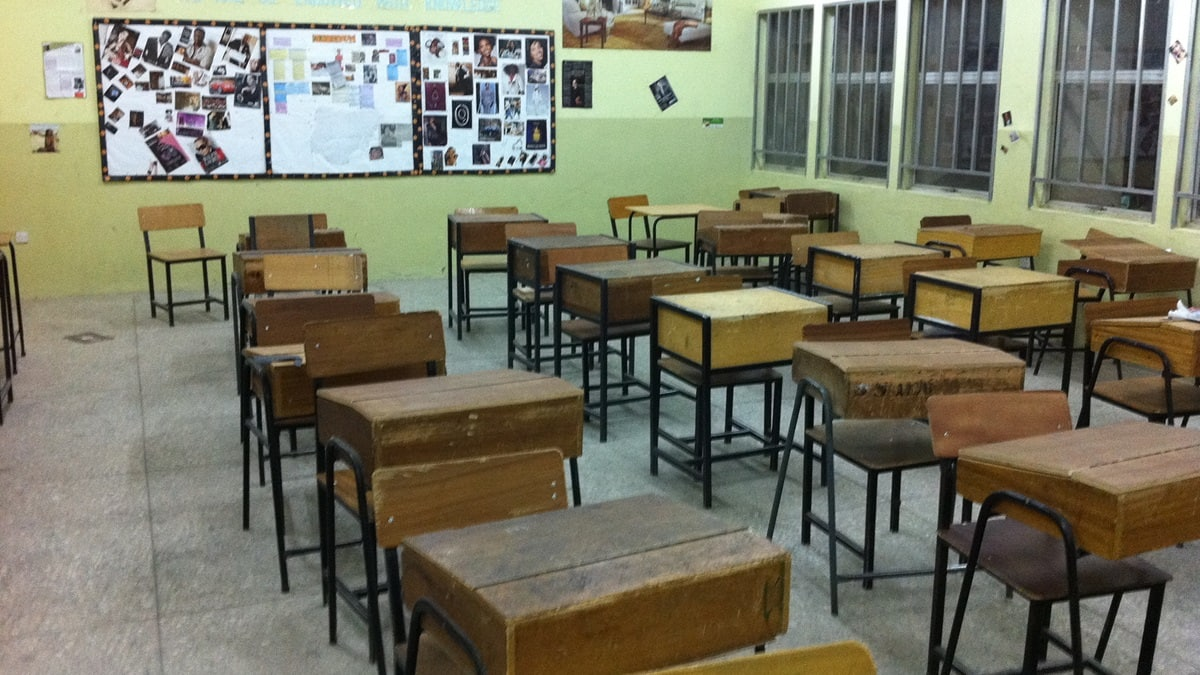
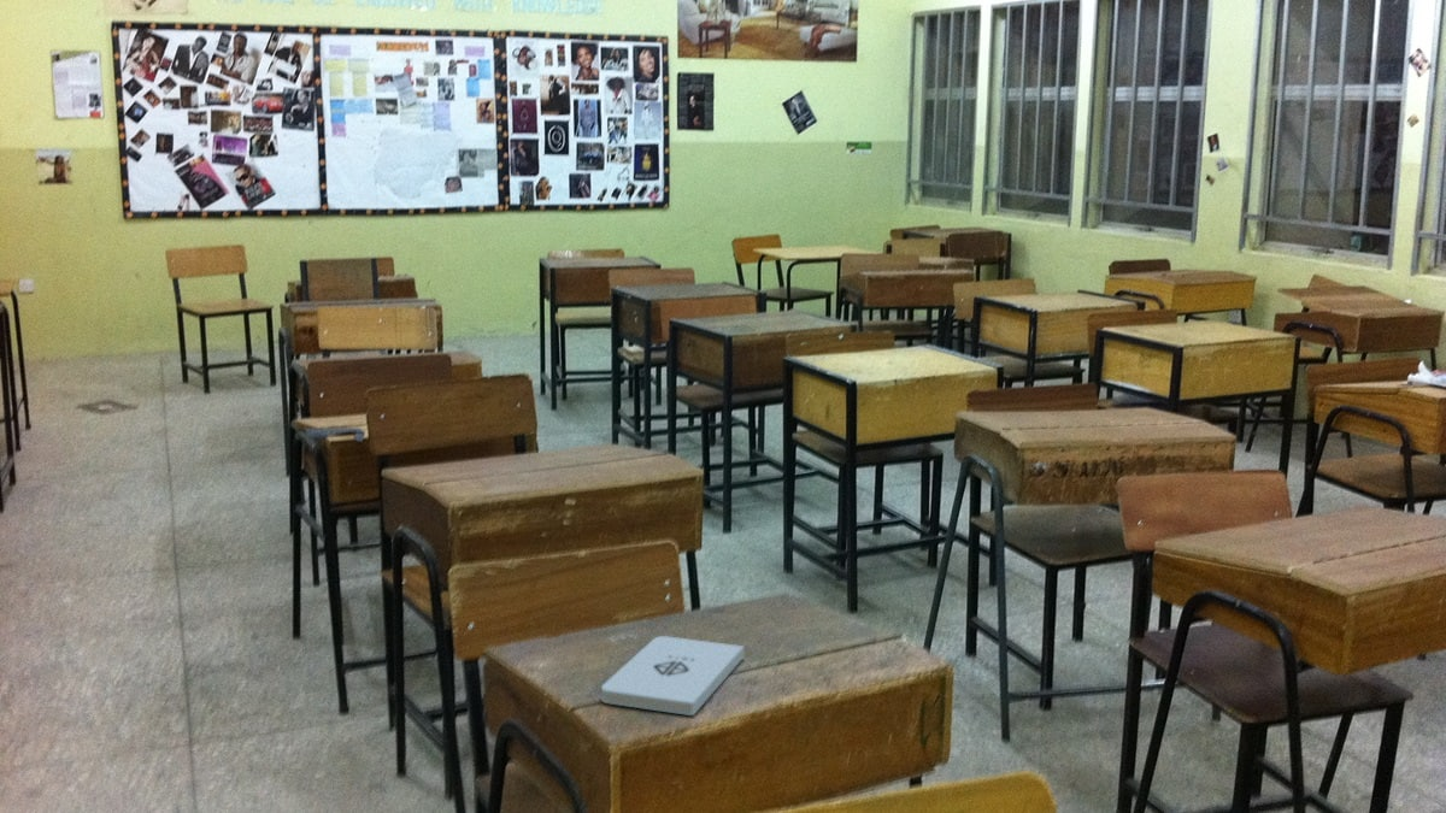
+ notepad [600,635,745,717]
